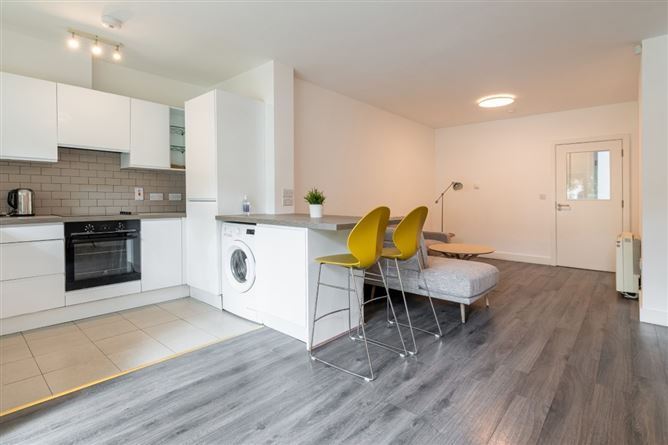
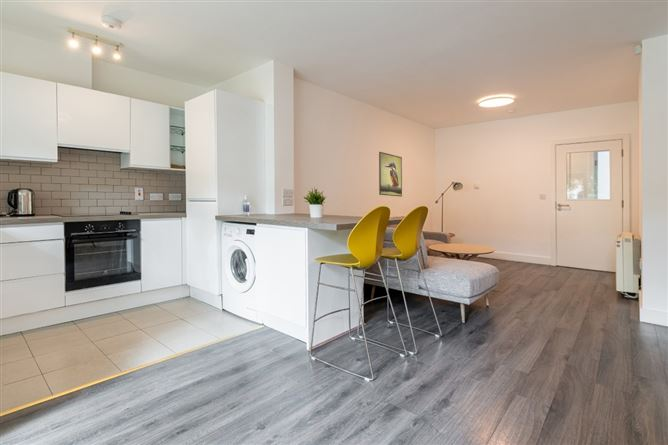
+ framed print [378,151,403,197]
